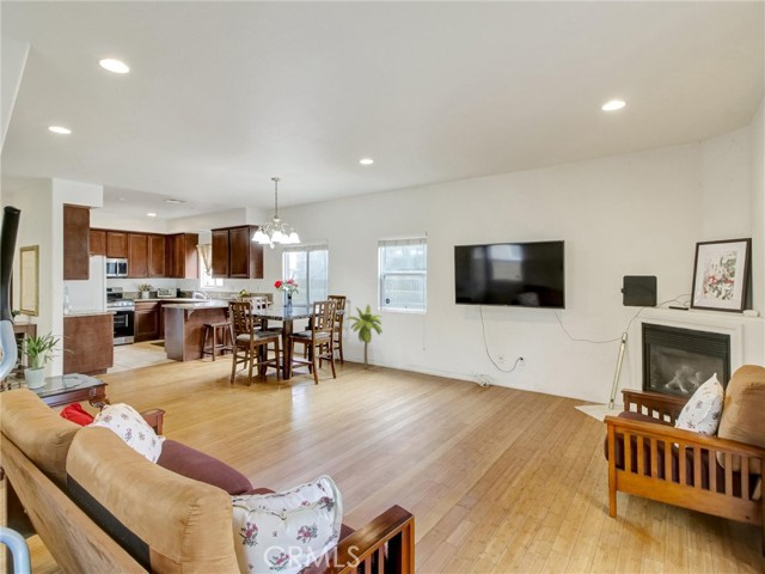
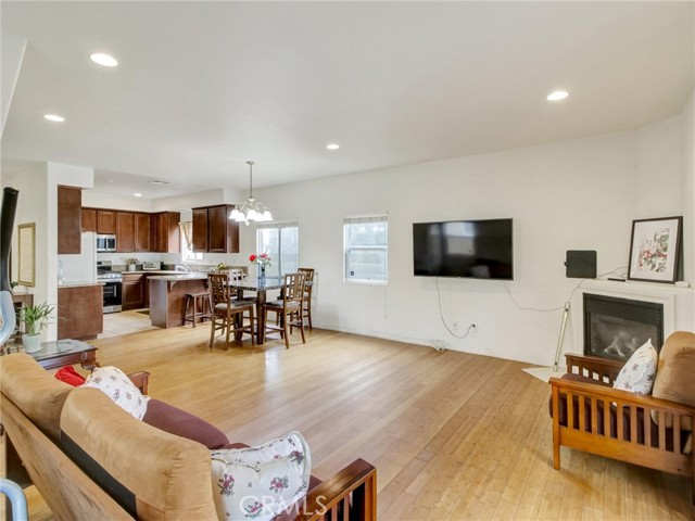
- palm tree [344,304,384,371]
